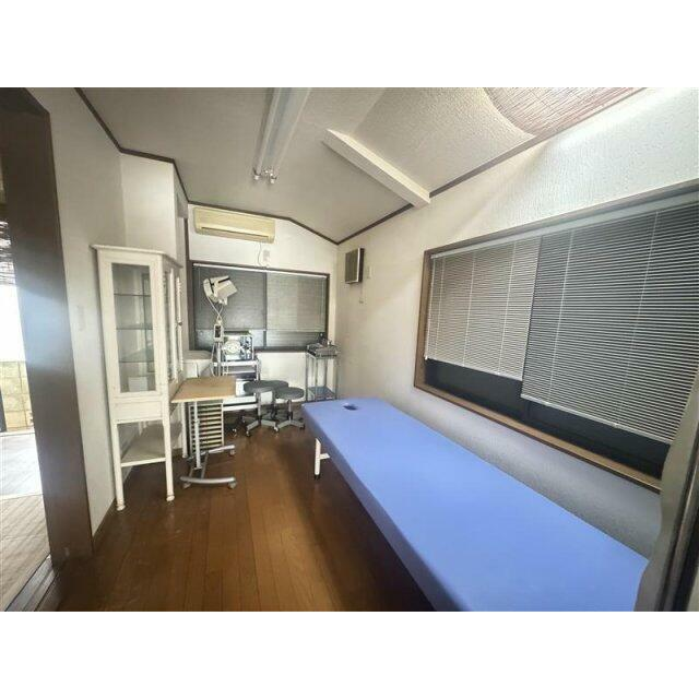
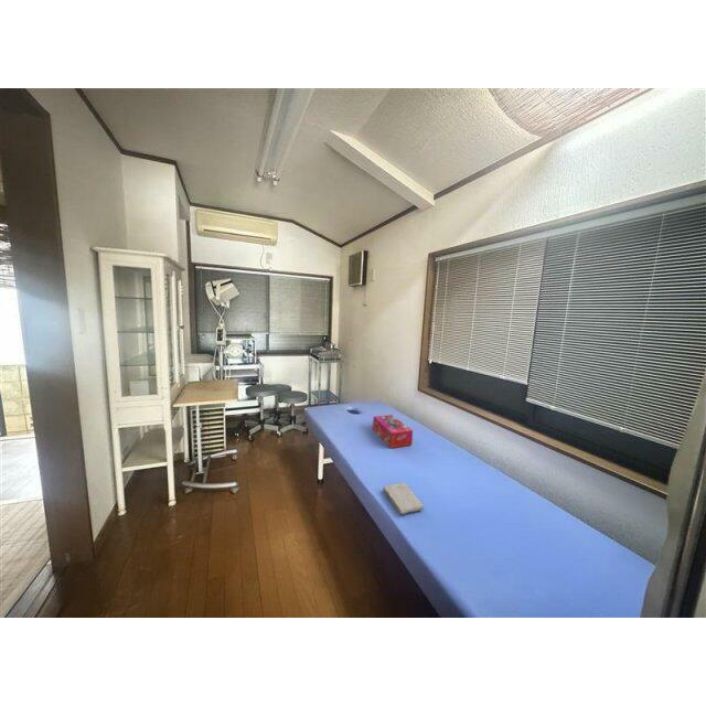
+ washcloth [383,481,425,515]
+ tissue box [372,414,414,449]
